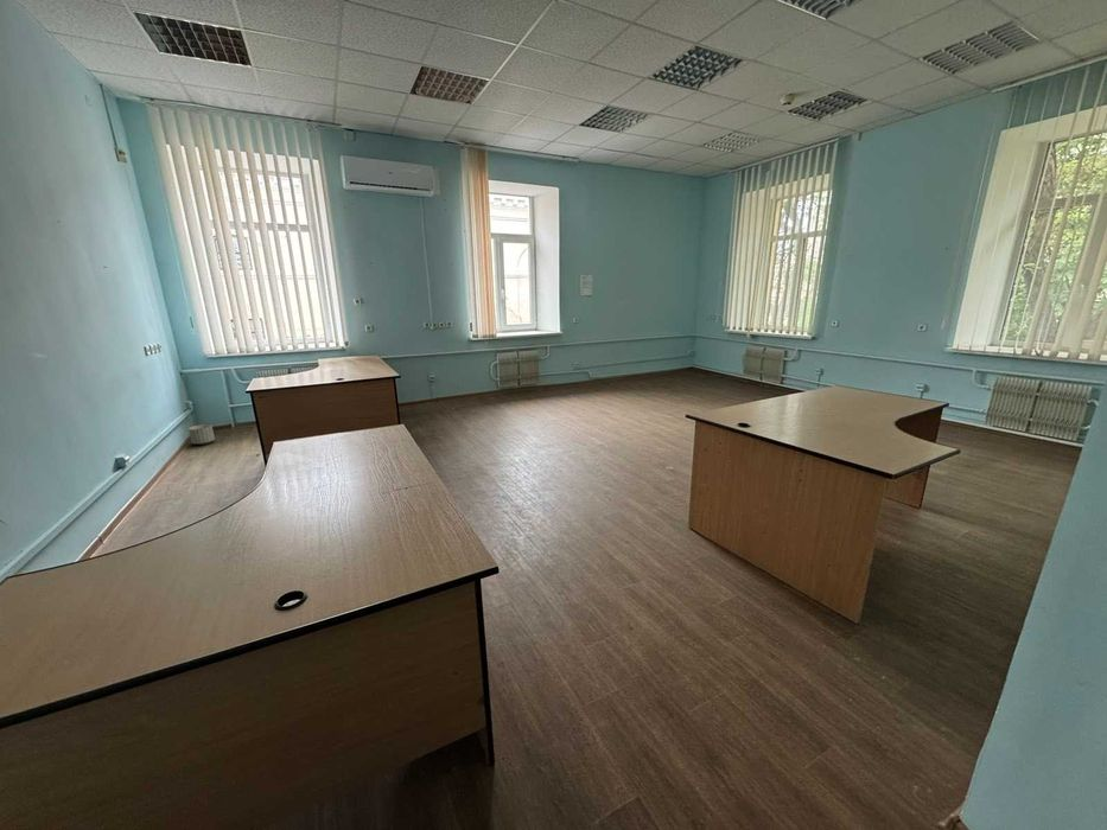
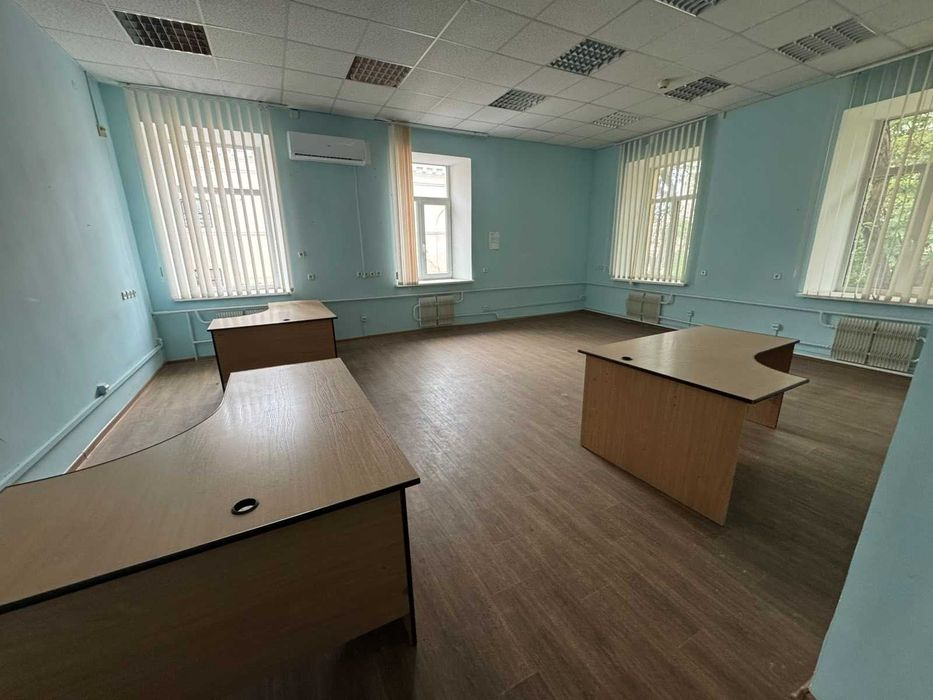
- planter [187,423,216,446]
